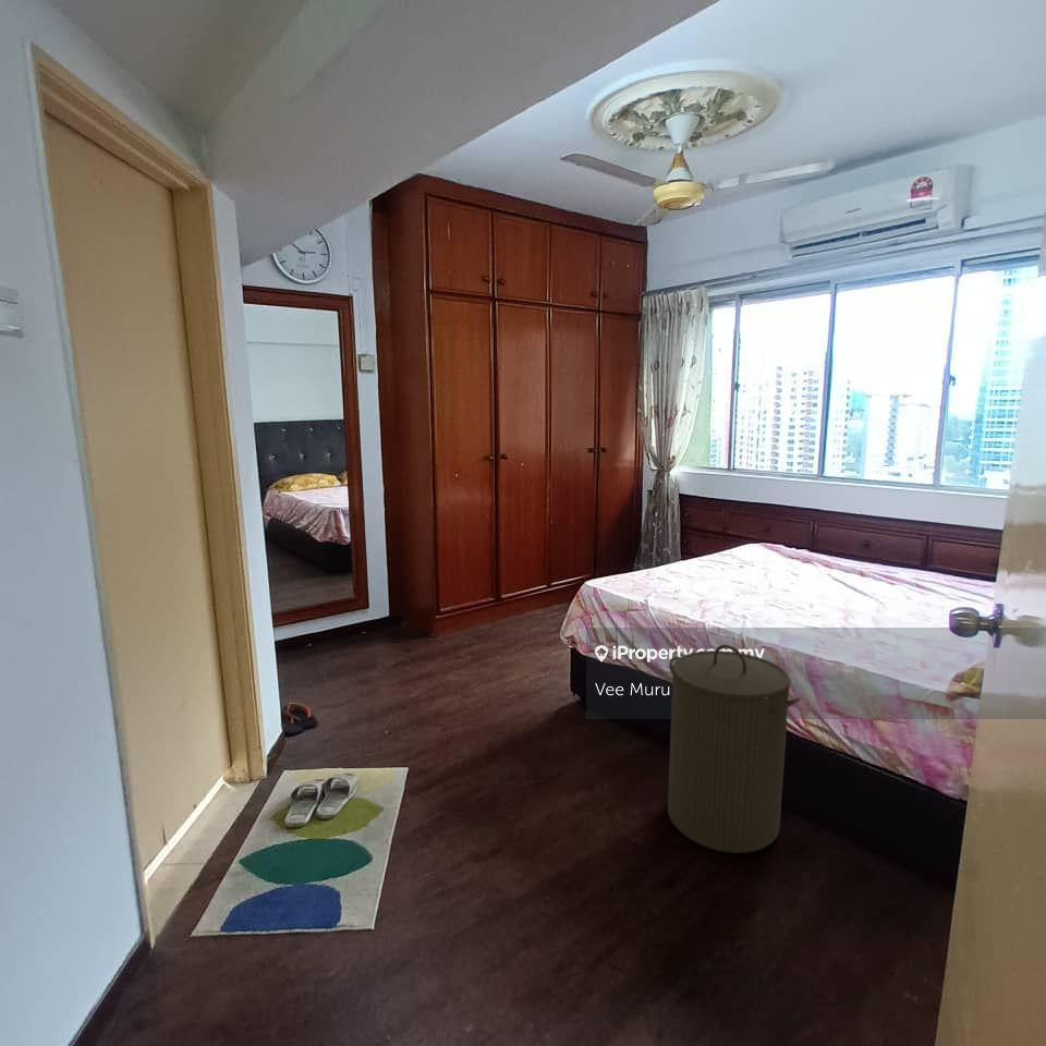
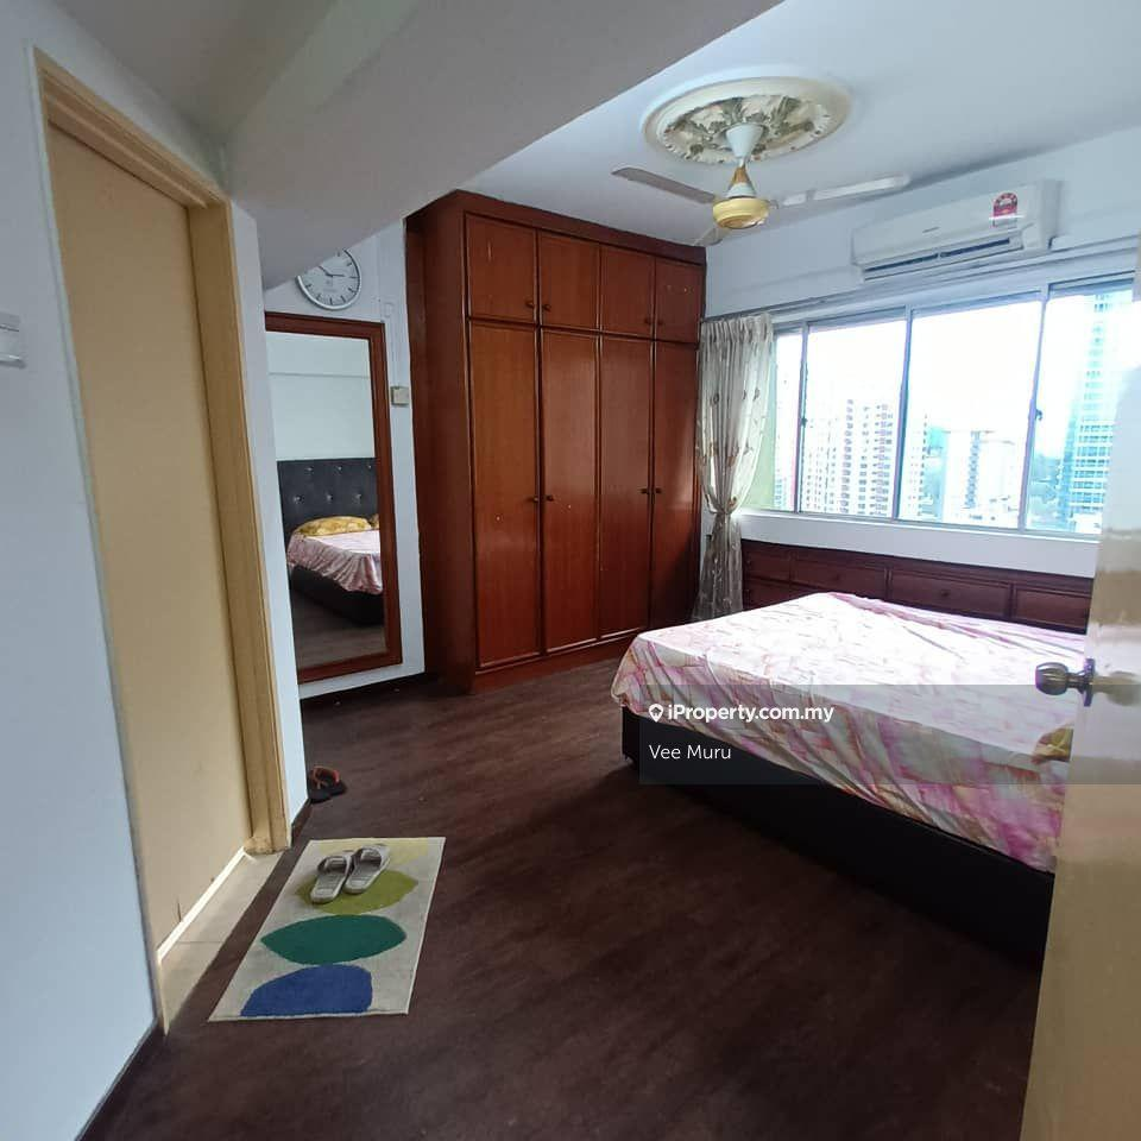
- laundry hamper [667,644,802,854]
